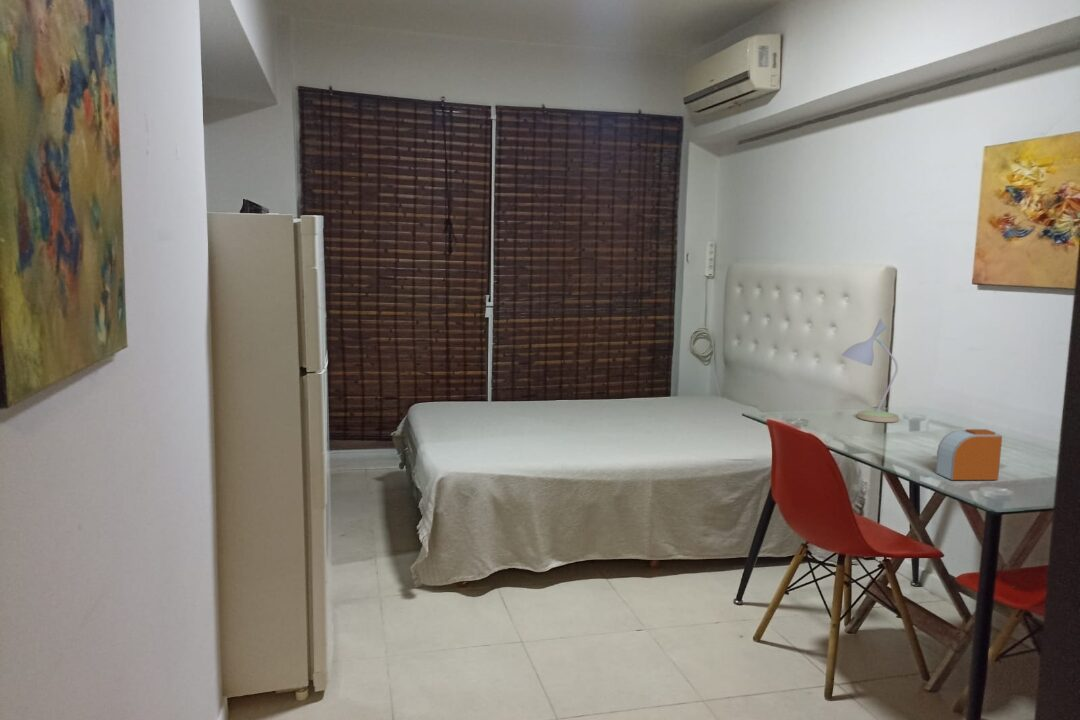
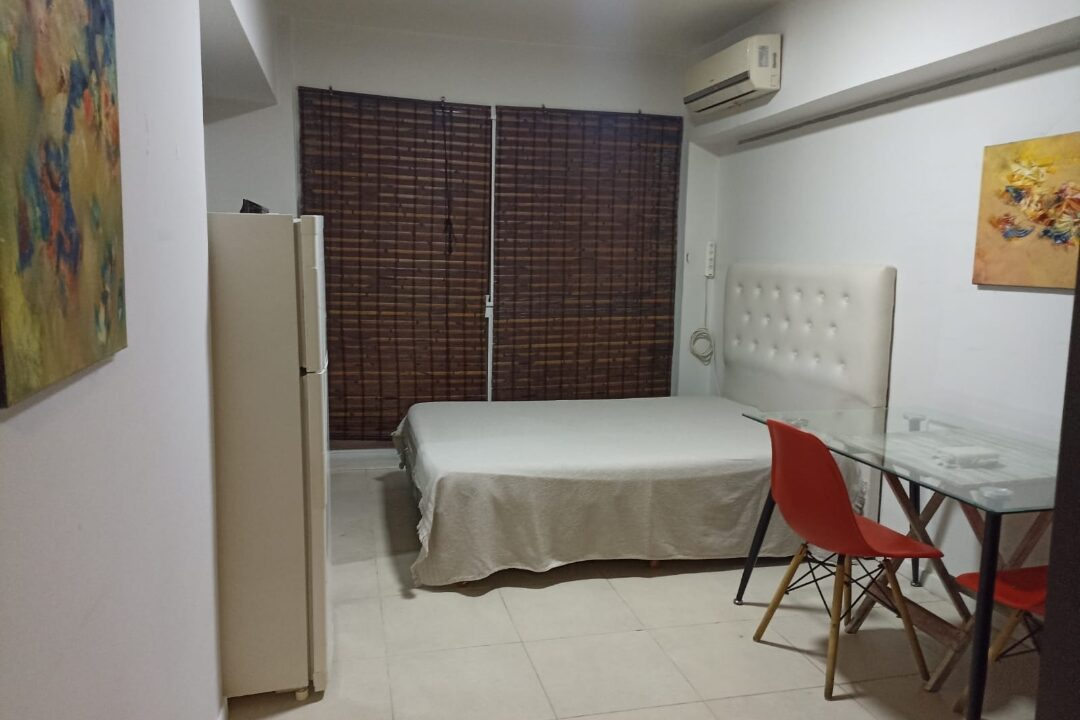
- alarm clock [934,428,1003,481]
- desk lamp [841,317,900,423]
